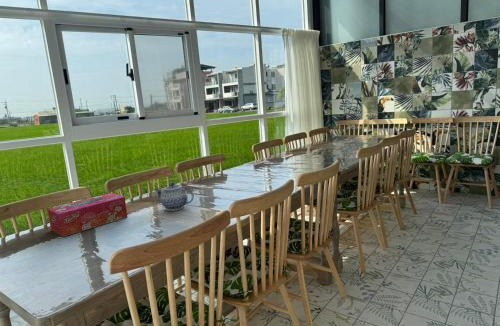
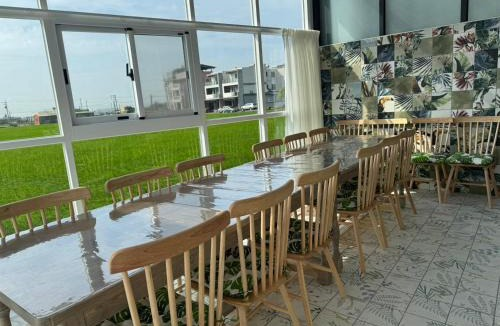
- tissue box [46,192,129,238]
- teapot [153,181,195,212]
